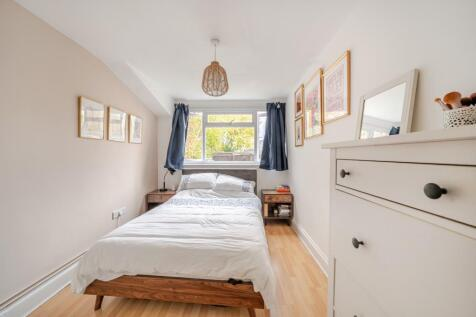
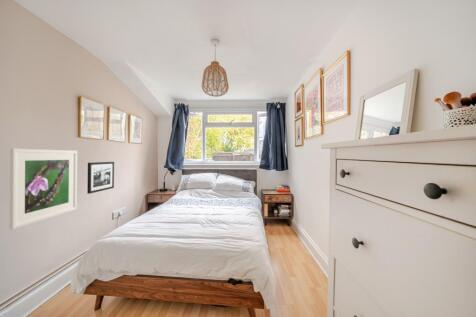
+ picture frame [86,161,115,195]
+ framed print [9,148,78,230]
